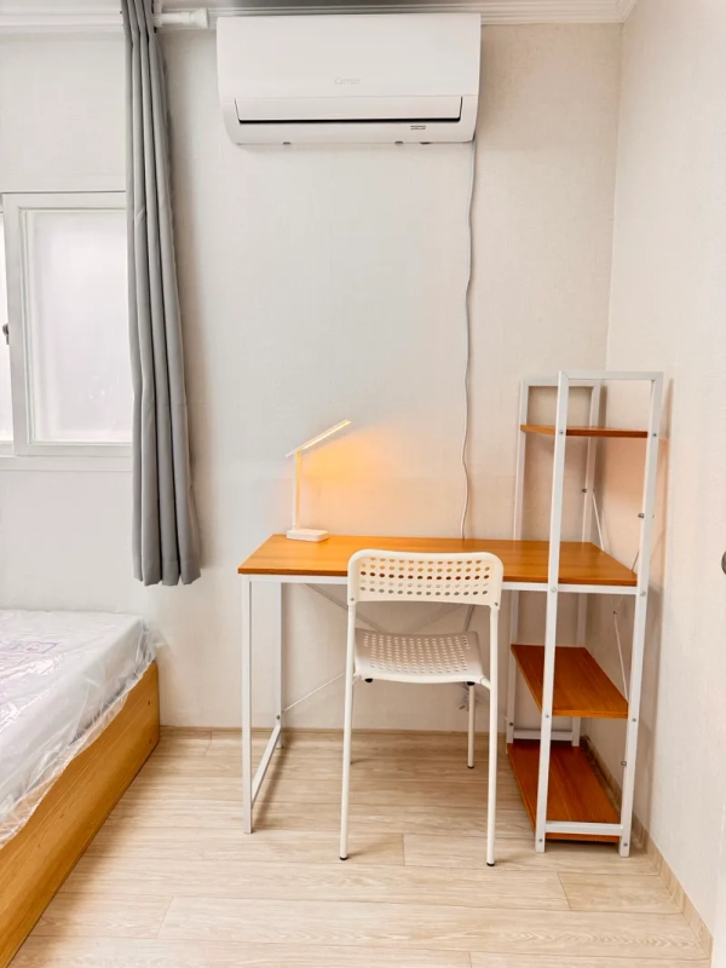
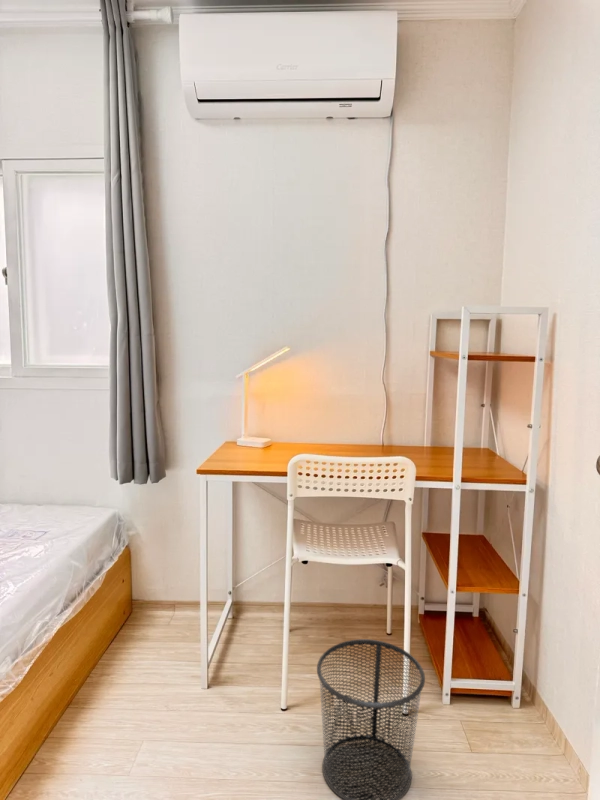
+ waste bin [316,638,426,800]
